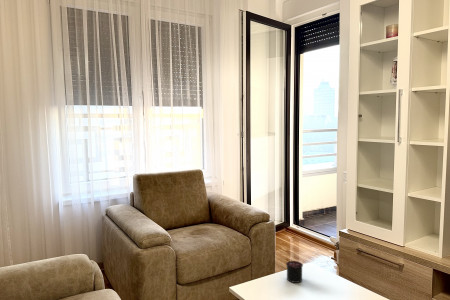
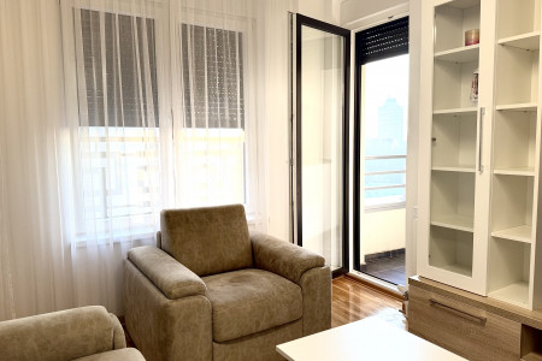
- candle [285,258,304,284]
